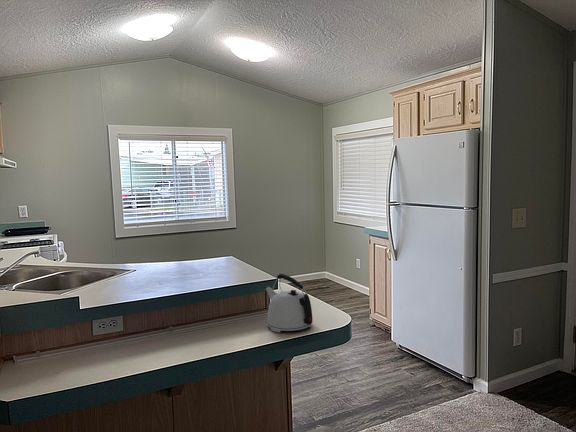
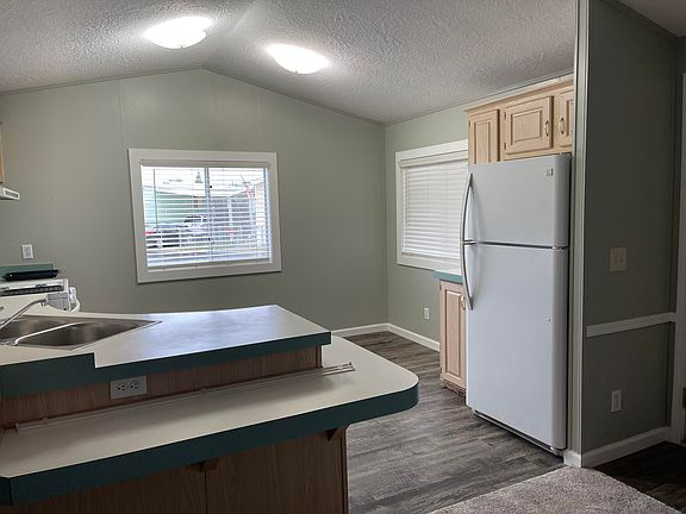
- kettle [265,273,313,333]
